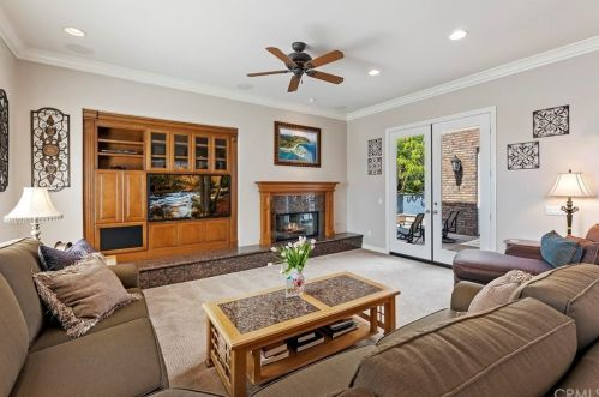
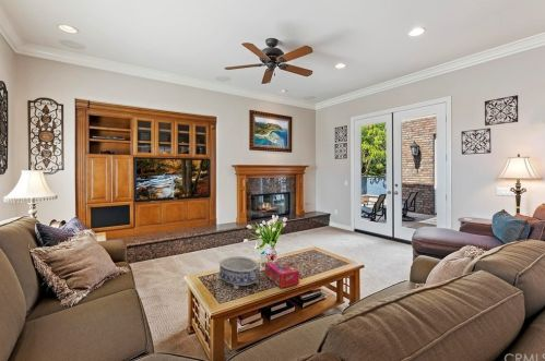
+ decorative bowl [218,255,260,290]
+ tissue box [264,260,300,289]
